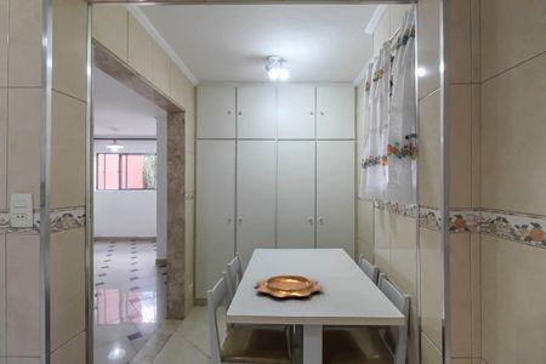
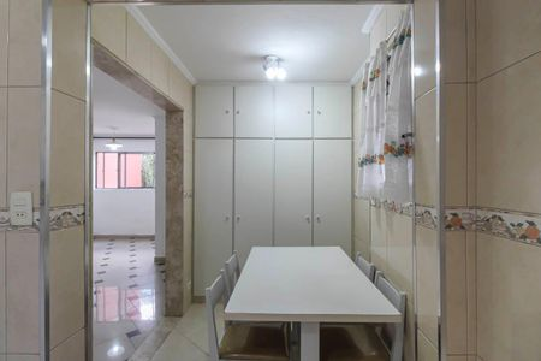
- decorative bowl [254,274,324,298]
